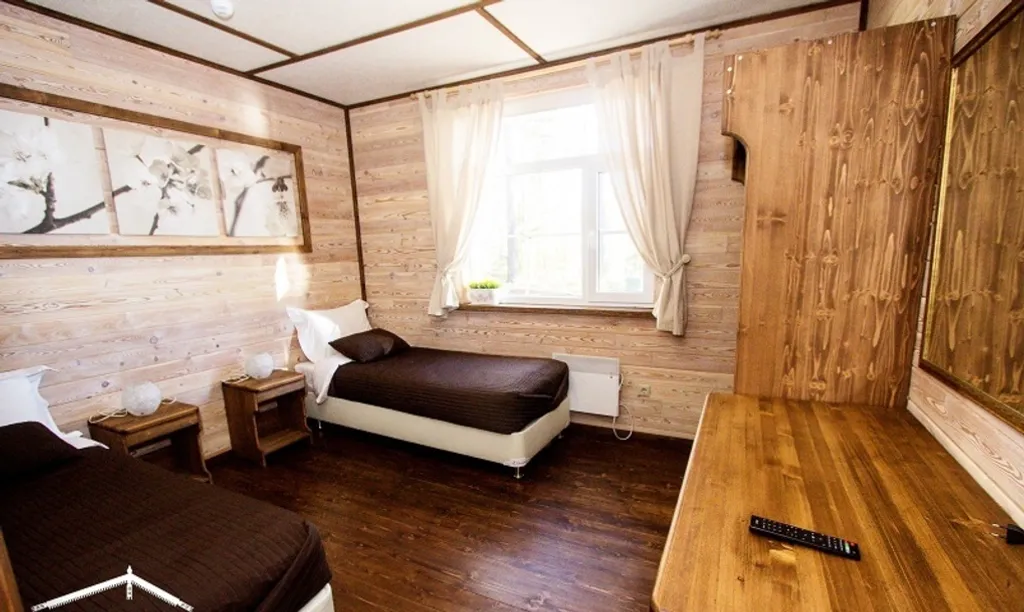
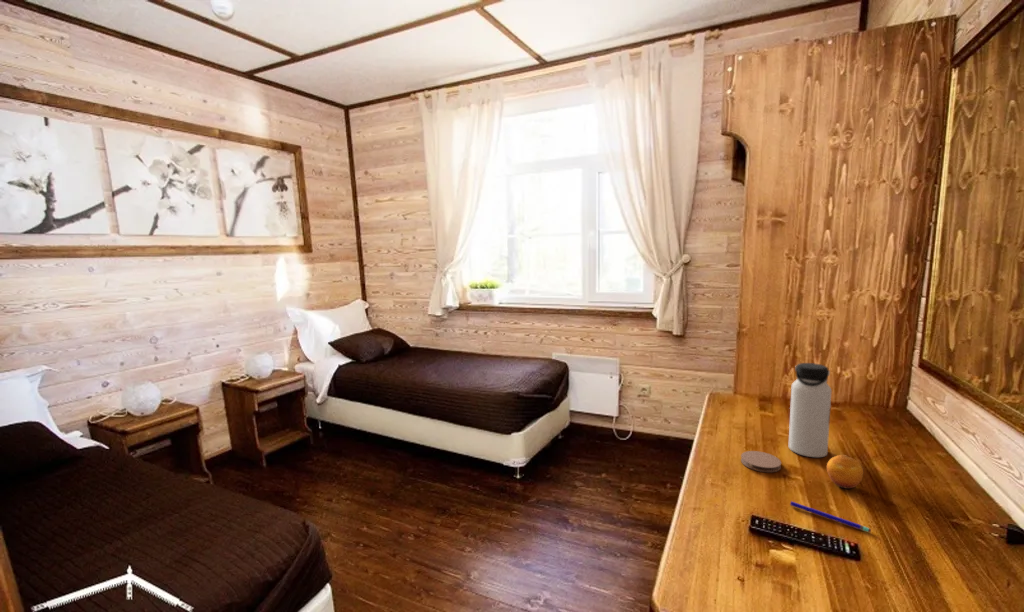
+ fruit [826,454,864,490]
+ pen [789,500,872,533]
+ coaster [740,450,782,473]
+ water bottle [788,362,833,458]
